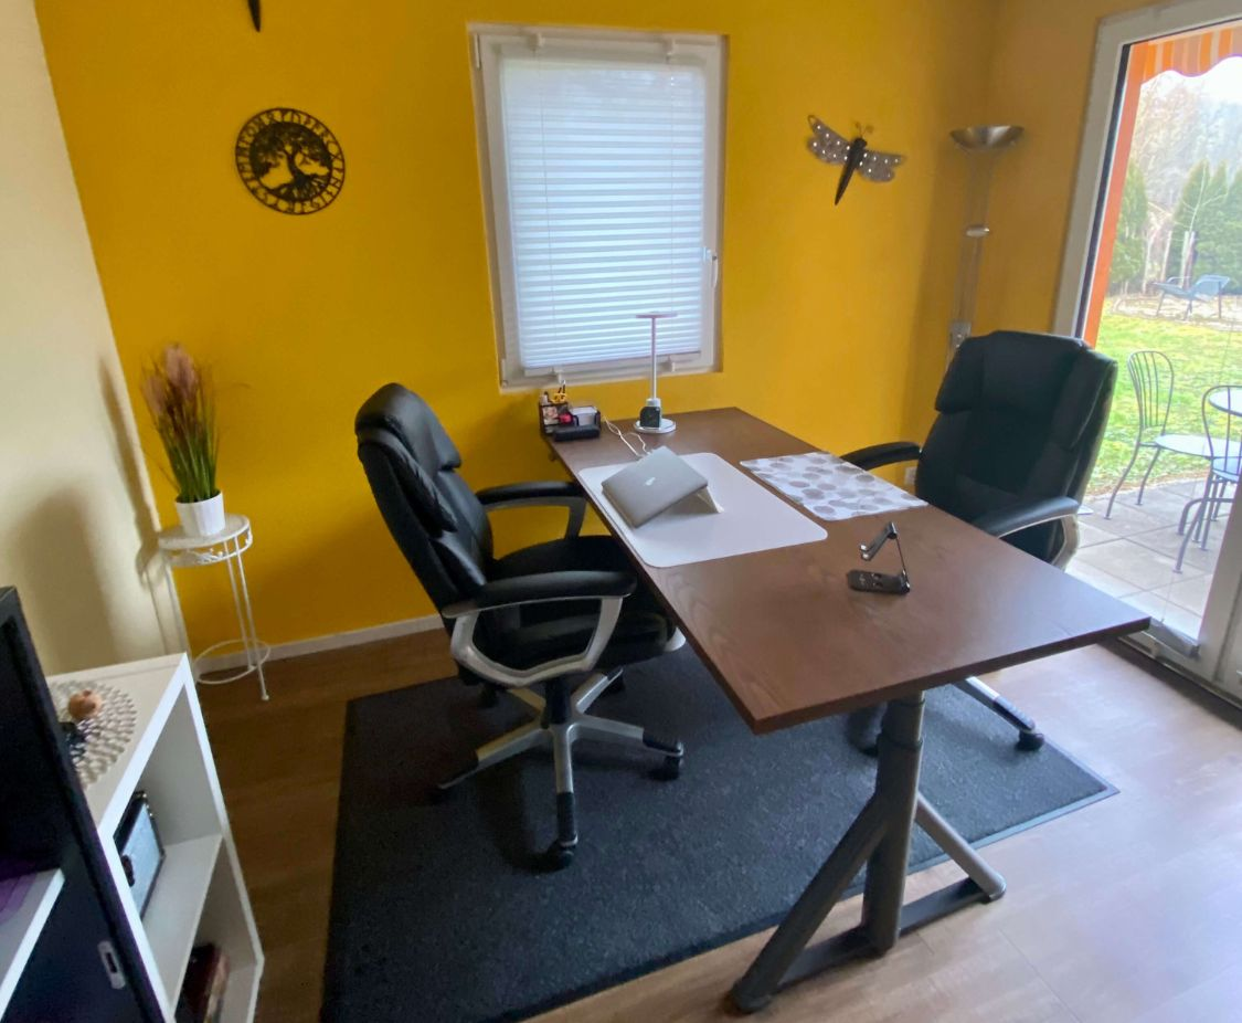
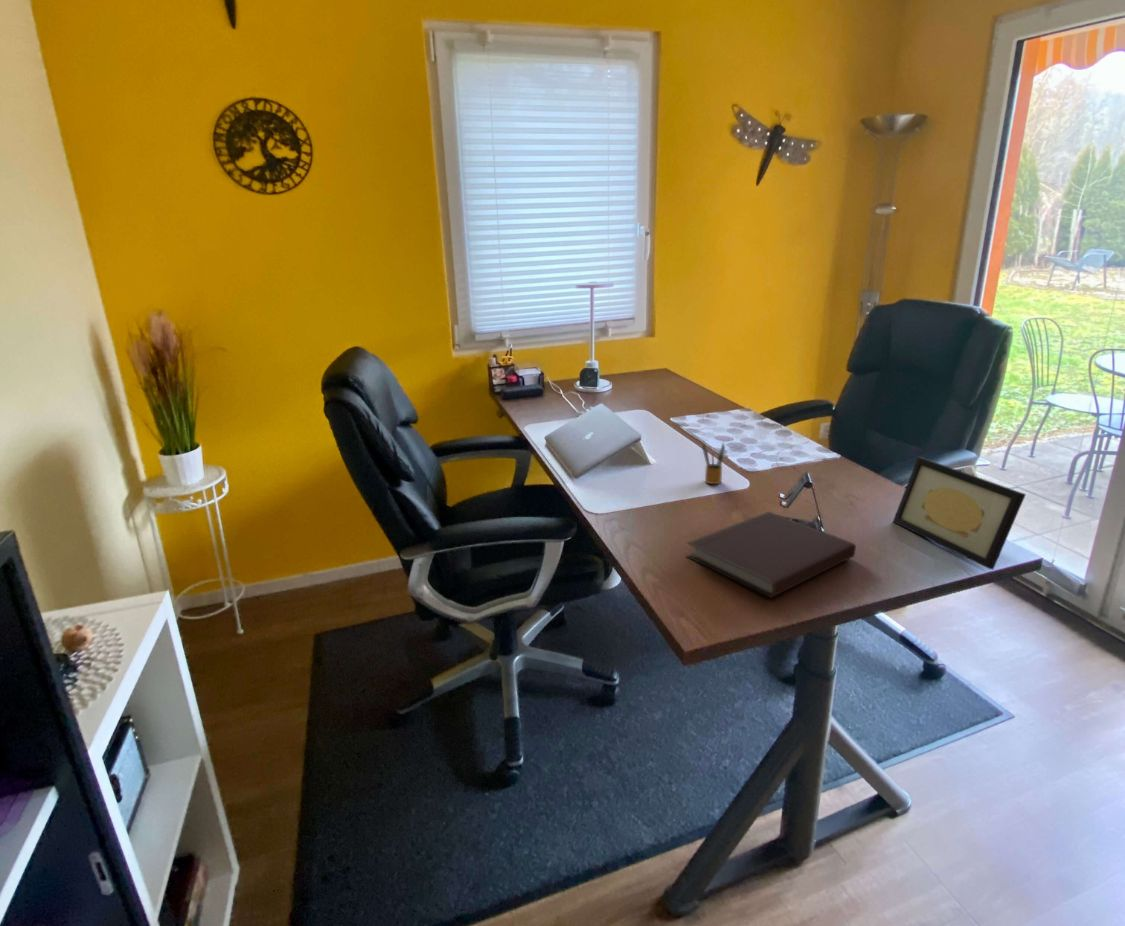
+ pencil box [701,441,726,485]
+ picture frame [892,456,1027,571]
+ notebook [685,510,857,599]
